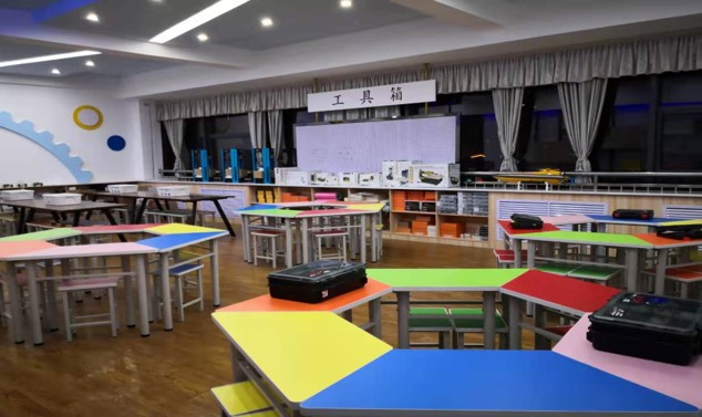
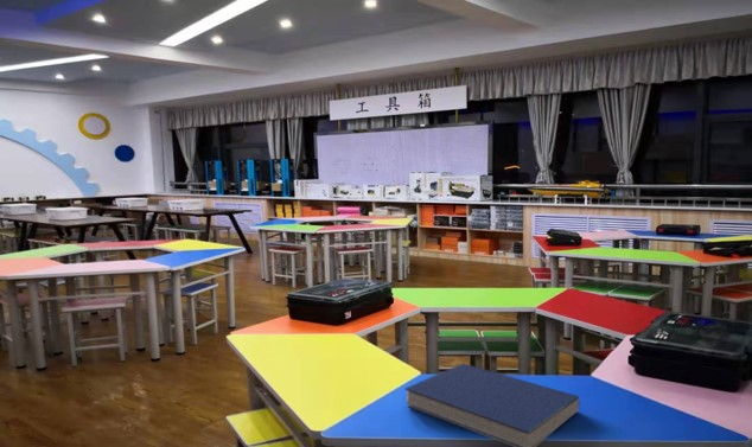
+ book [403,363,581,447]
